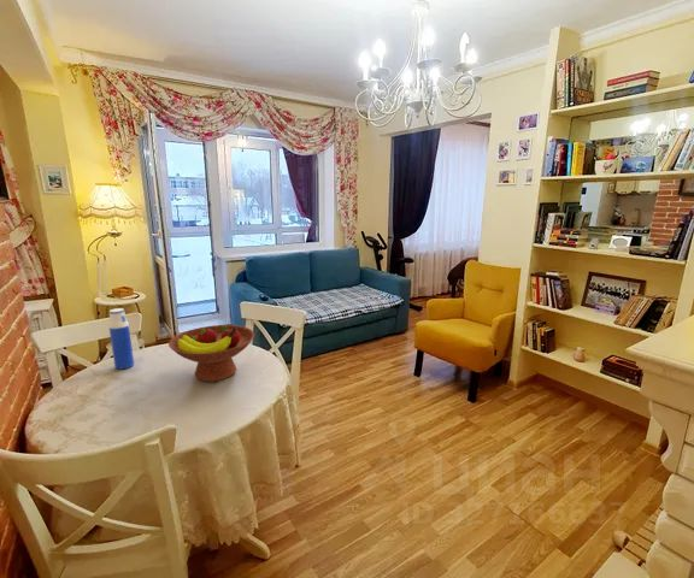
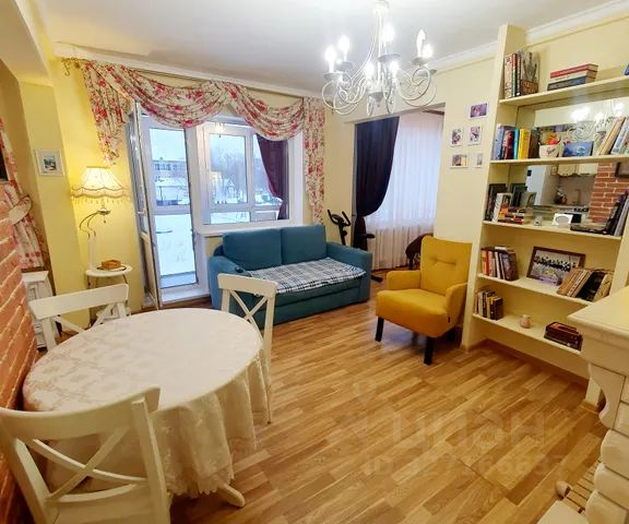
- water bottle [107,307,135,371]
- fruit bowl [167,324,255,383]
